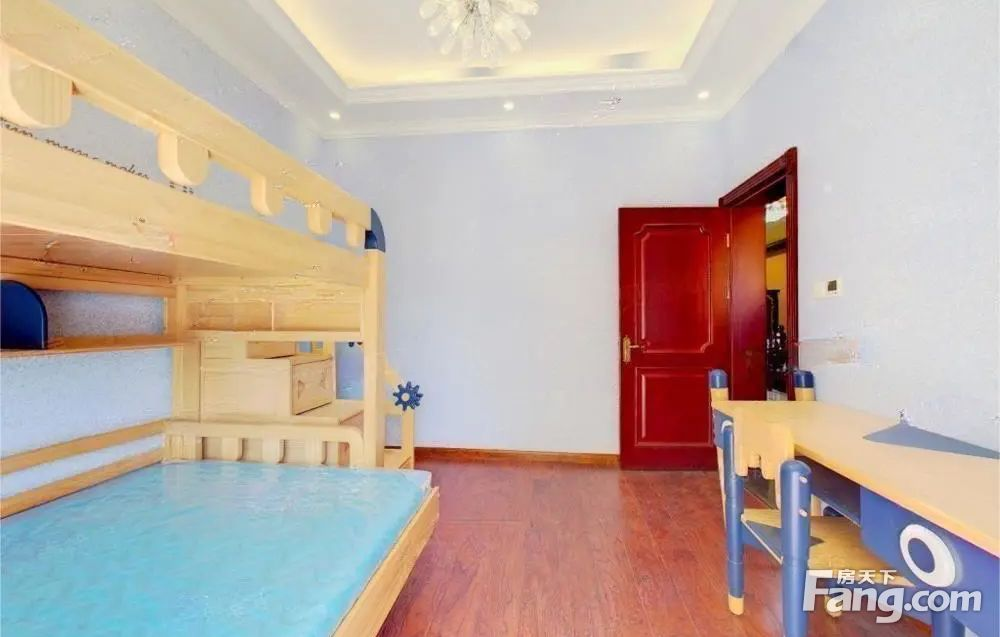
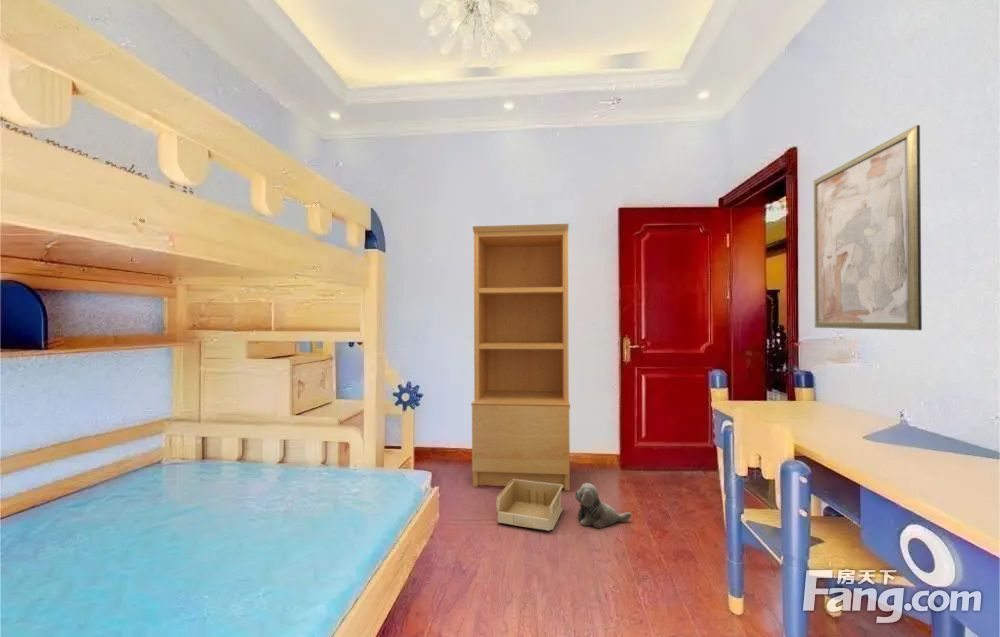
+ wall art [813,124,923,331]
+ storage bin [495,479,564,531]
+ plush toy [574,482,632,529]
+ bookcase [470,223,571,492]
